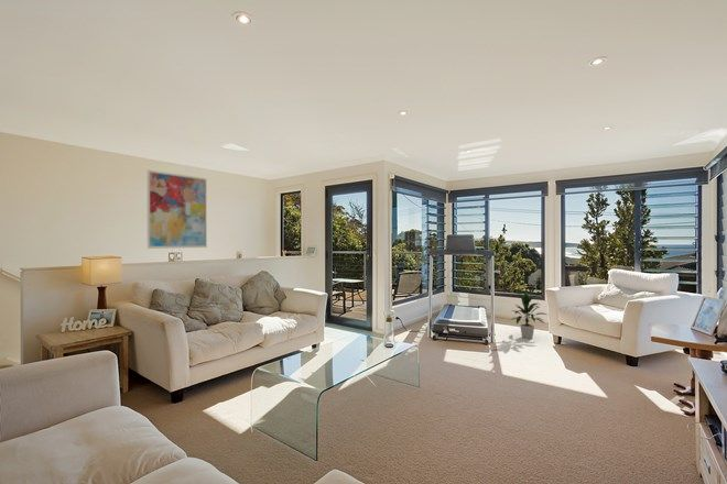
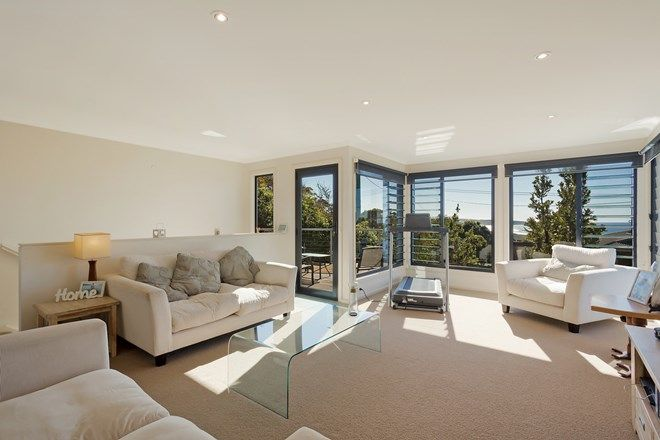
- wall art [147,169,208,250]
- indoor plant [510,290,547,340]
